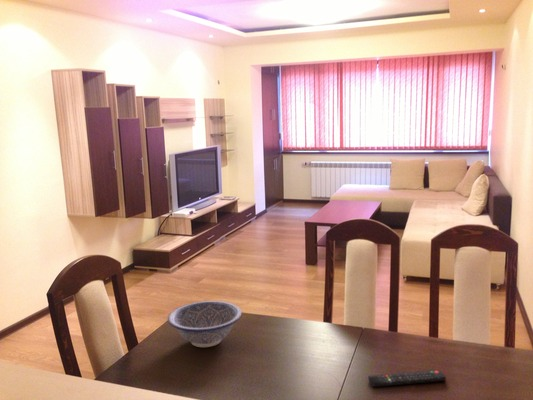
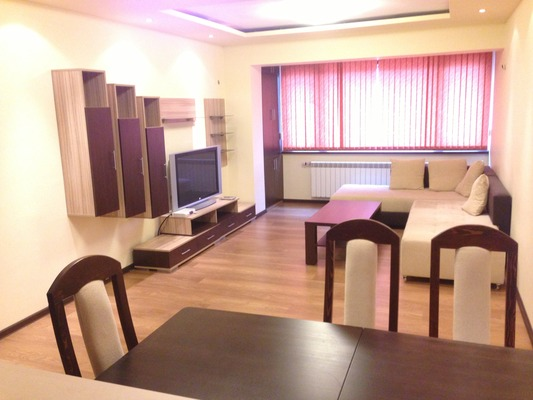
- decorative bowl [167,300,243,348]
- remote control [367,369,447,388]
